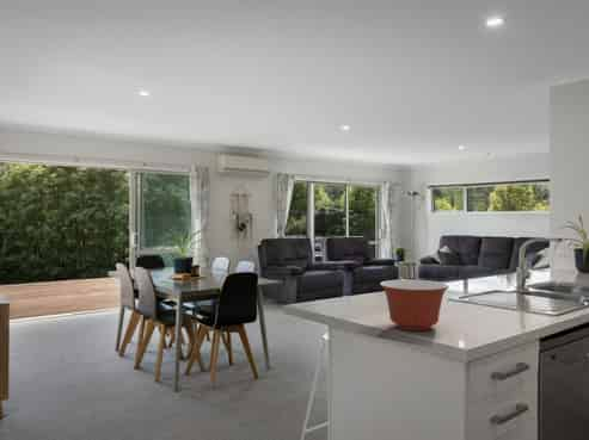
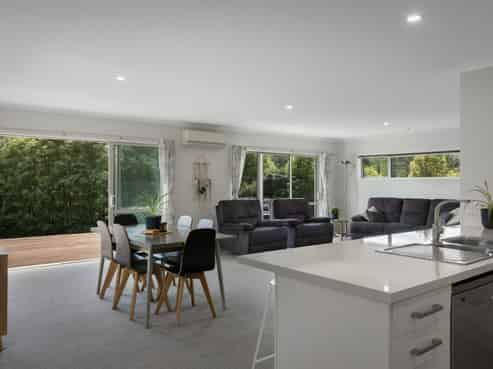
- mixing bowl [379,279,450,331]
